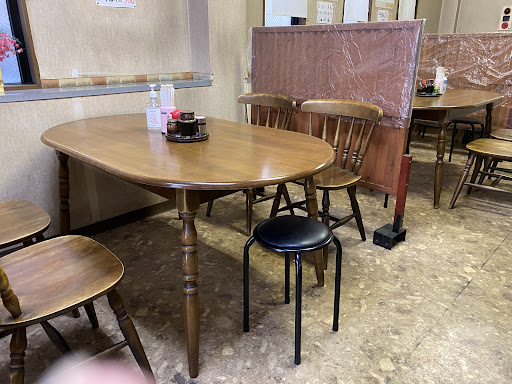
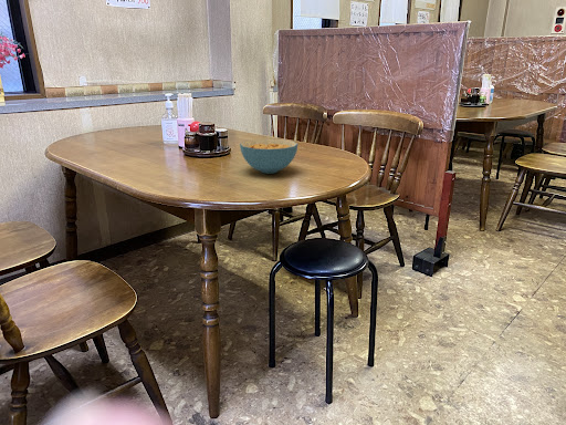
+ cereal bowl [239,138,298,175]
